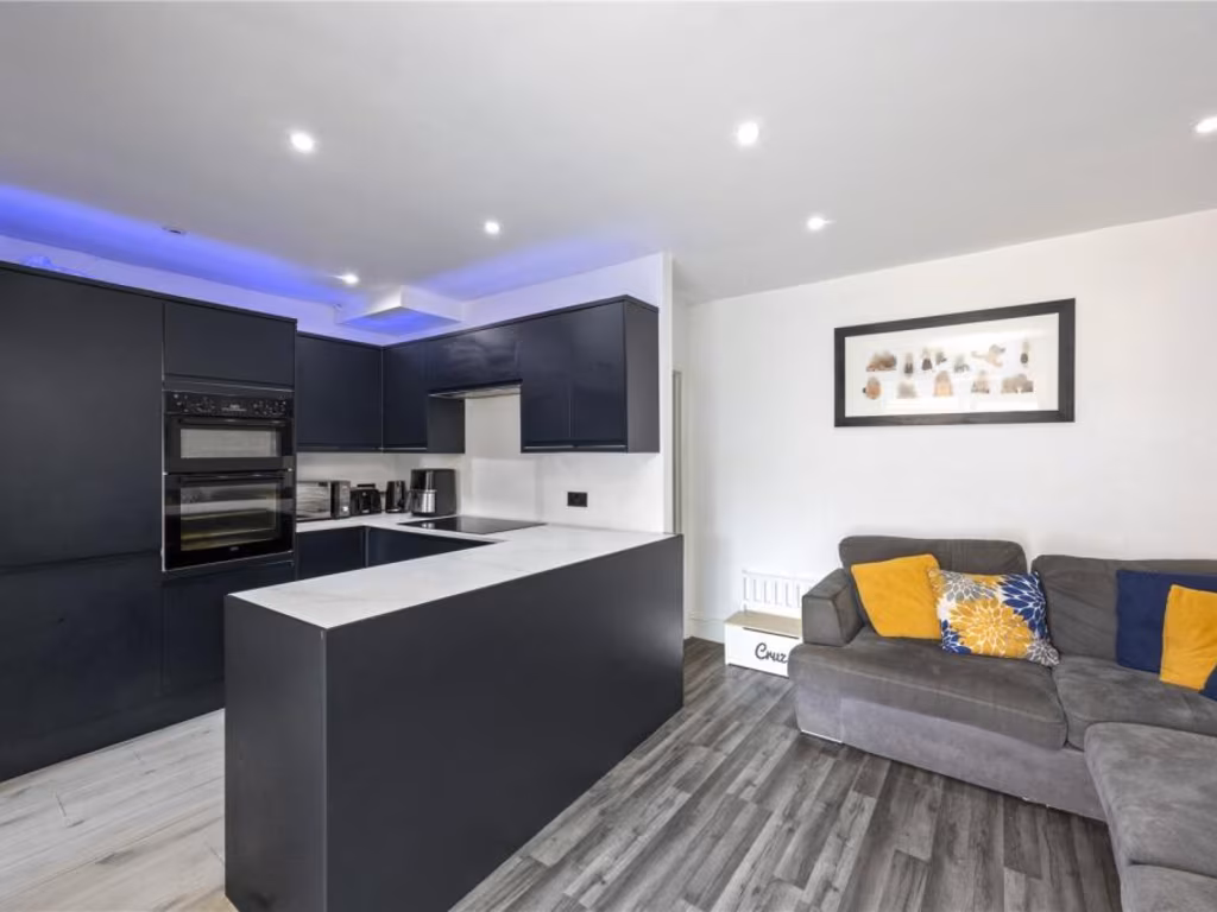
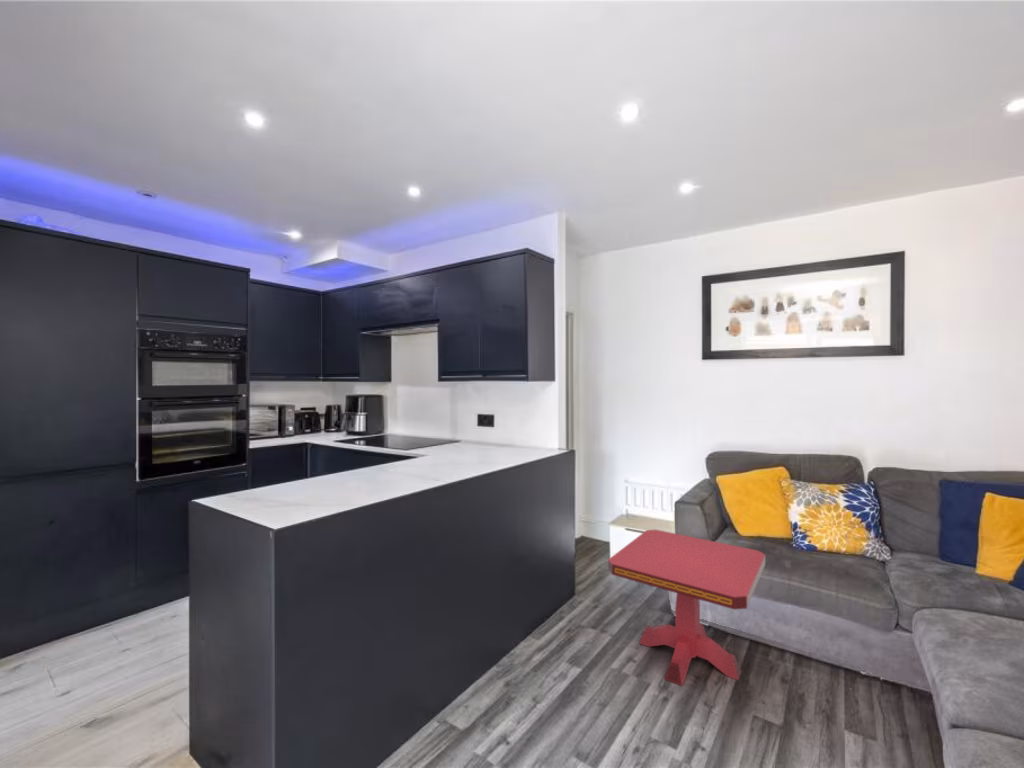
+ side table [607,529,766,687]
